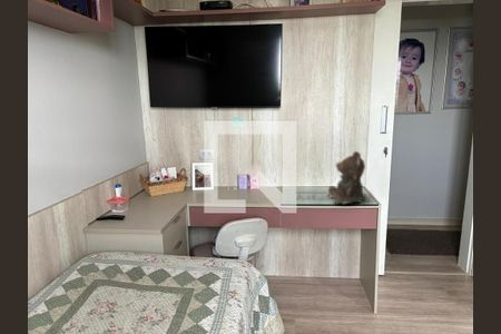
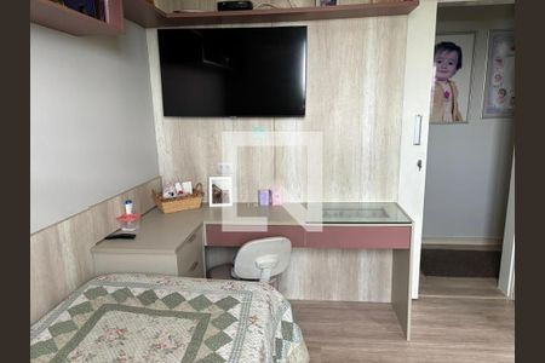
- teddy bear [326,150,366,205]
